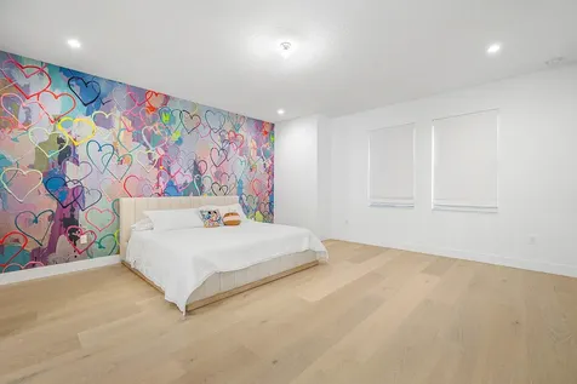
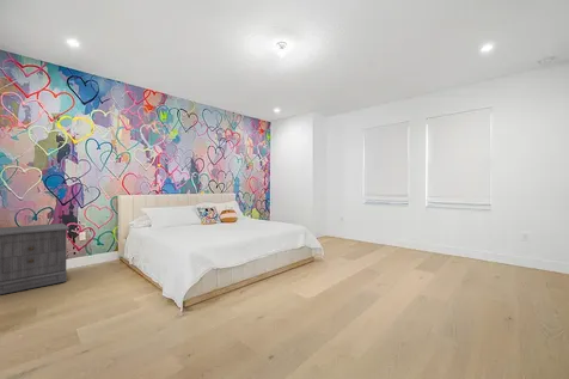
+ nightstand [0,222,71,295]
